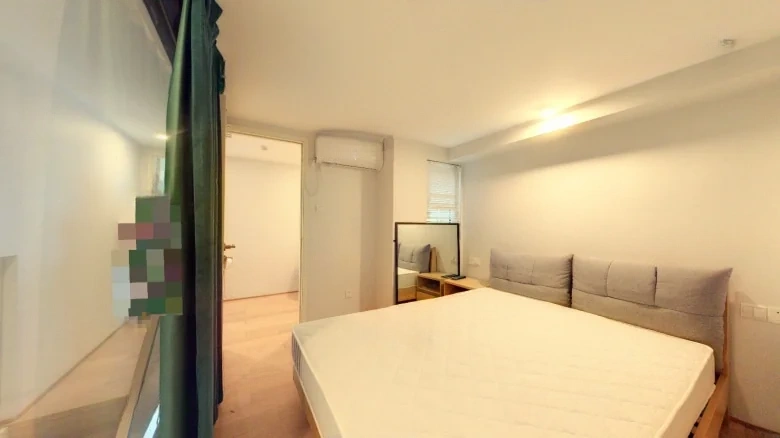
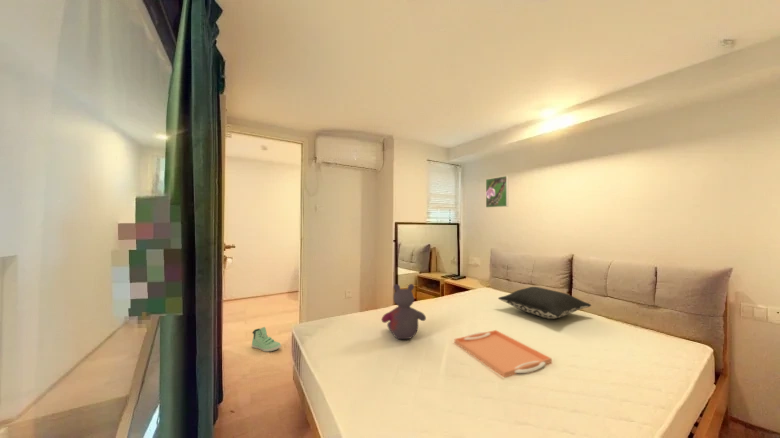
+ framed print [485,175,509,209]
+ stuffed bear [381,283,427,340]
+ serving tray [454,329,553,378]
+ sneaker [251,326,282,353]
+ pillow [497,286,592,320]
